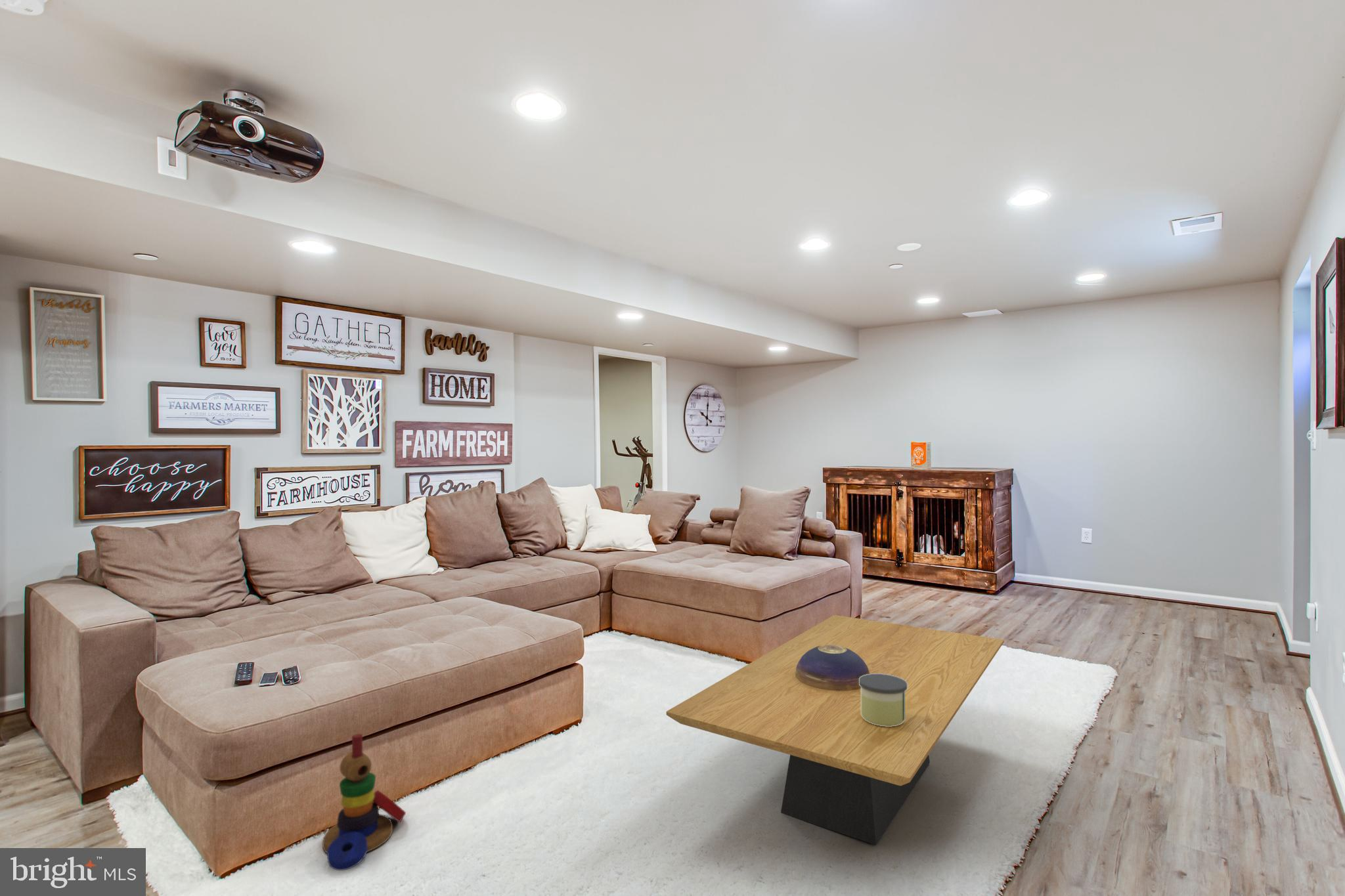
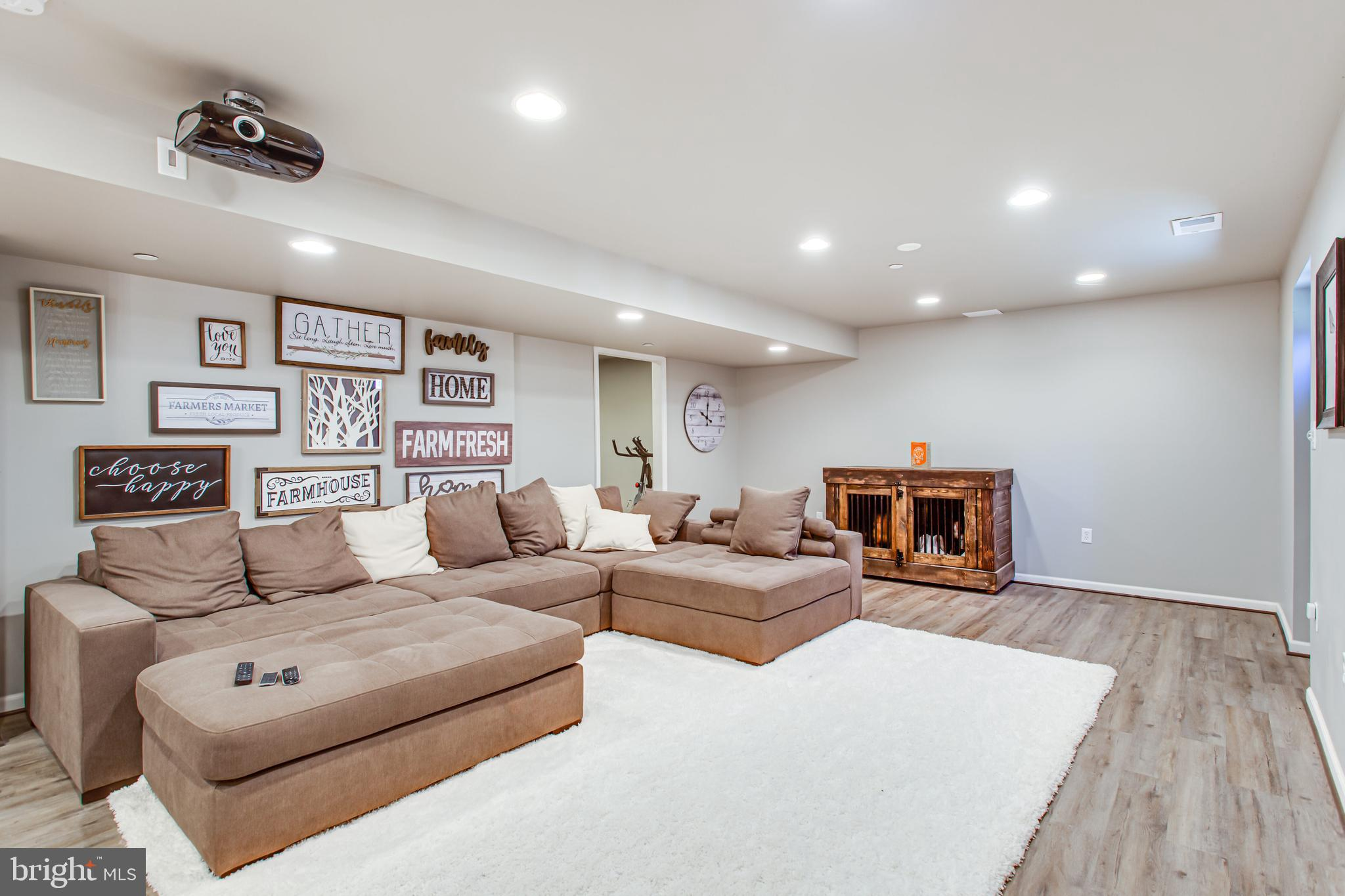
- candle [859,673,908,727]
- coffee table [666,614,1005,845]
- stacking toy [322,733,407,871]
- decorative bowl [795,645,870,691]
